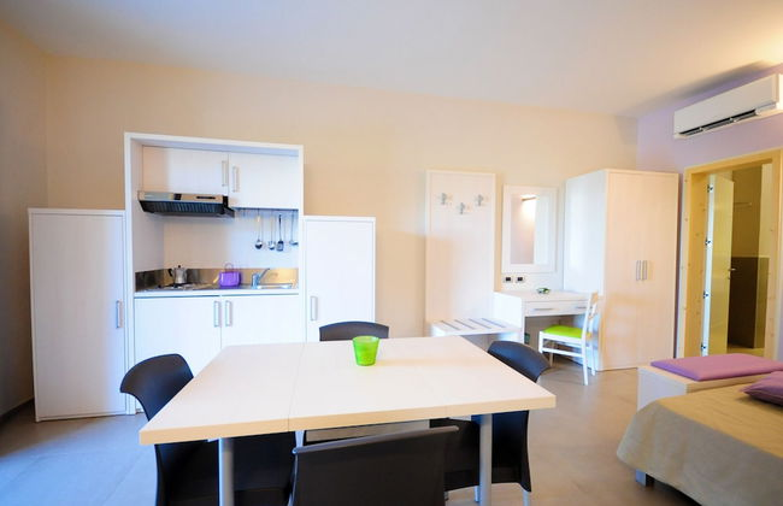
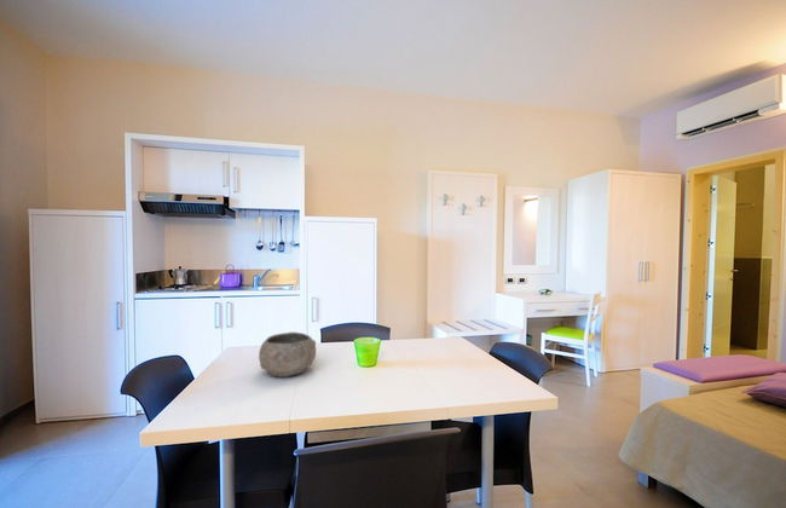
+ bowl [258,331,317,379]
